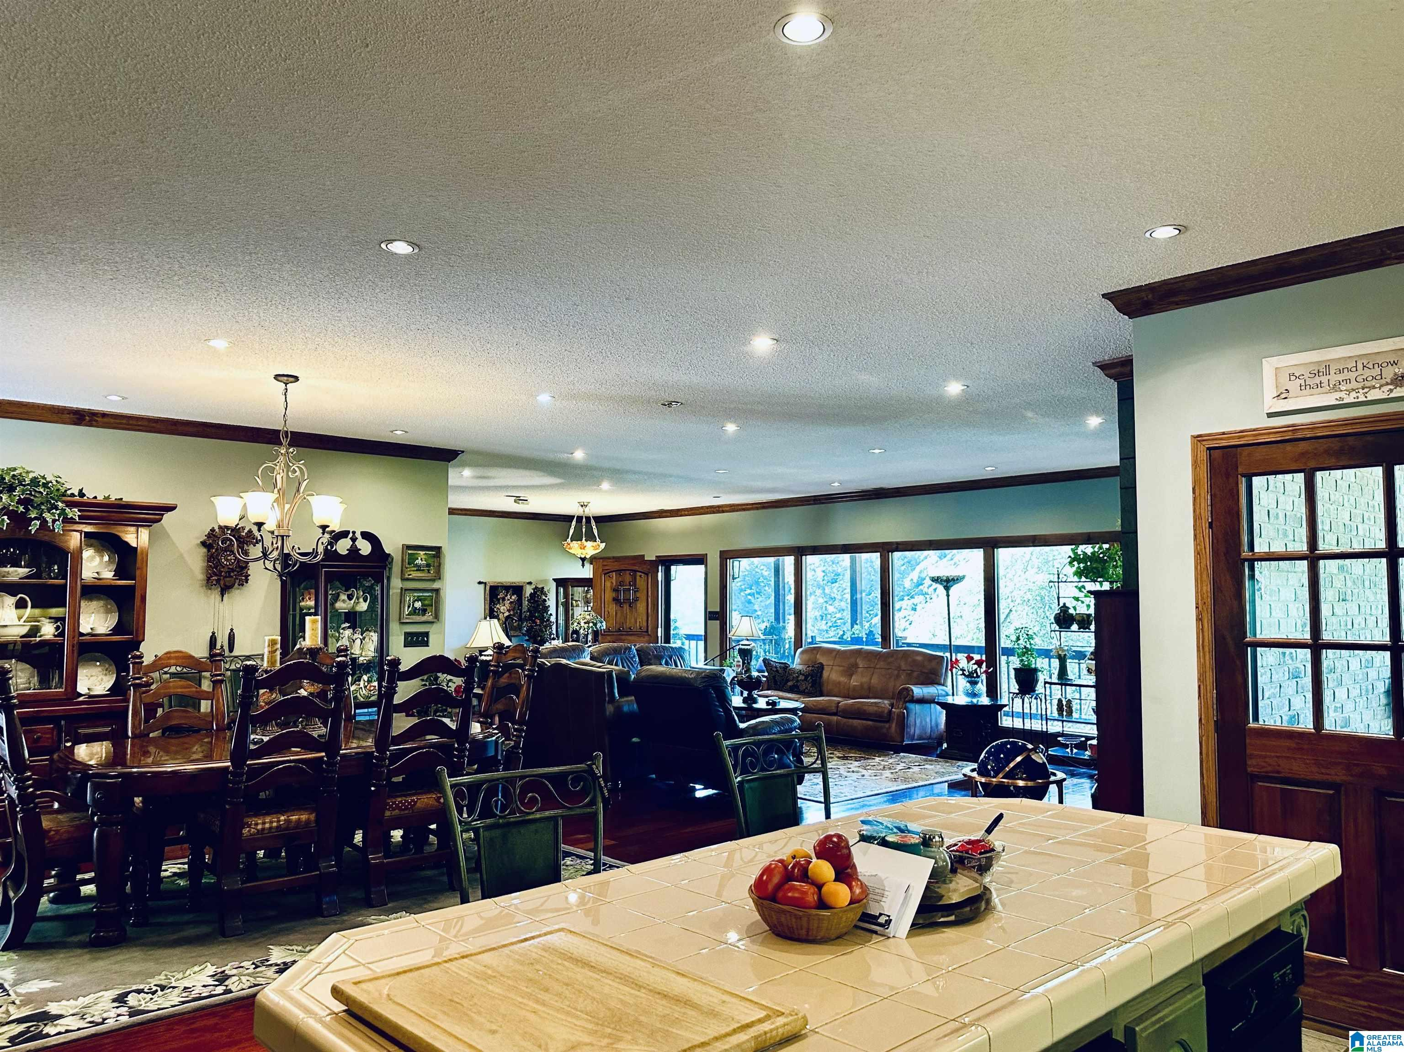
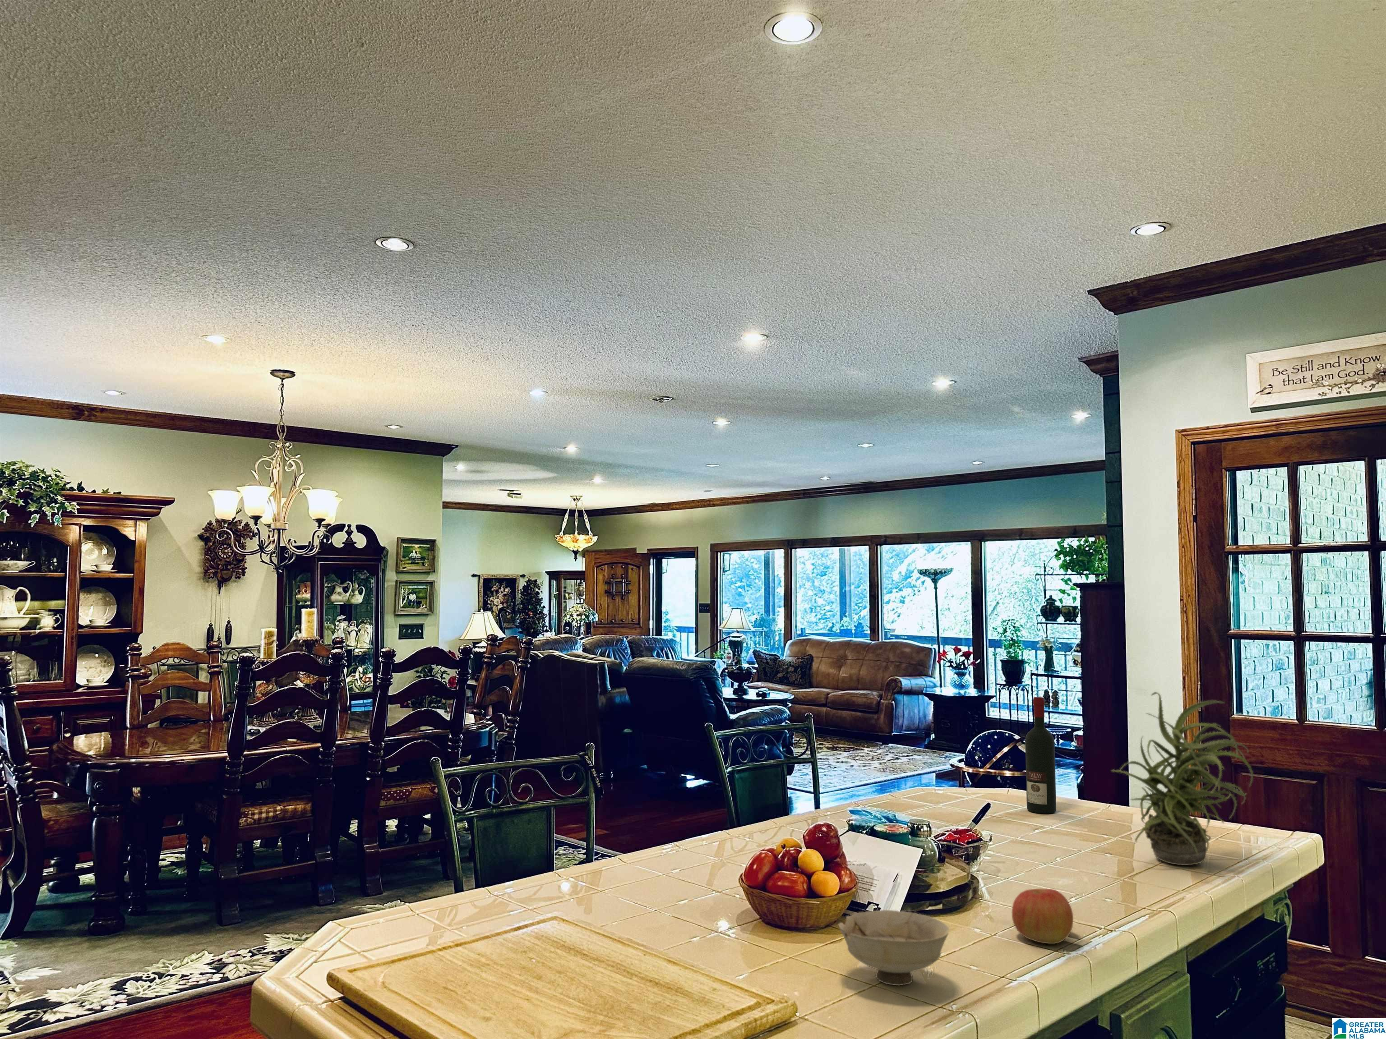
+ potted plant [1111,691,1254,865]
+ alcohol [1025,696,1056,814]
+ apple [1012,888,1074,944]
+ bowl [838,909,949,987]
